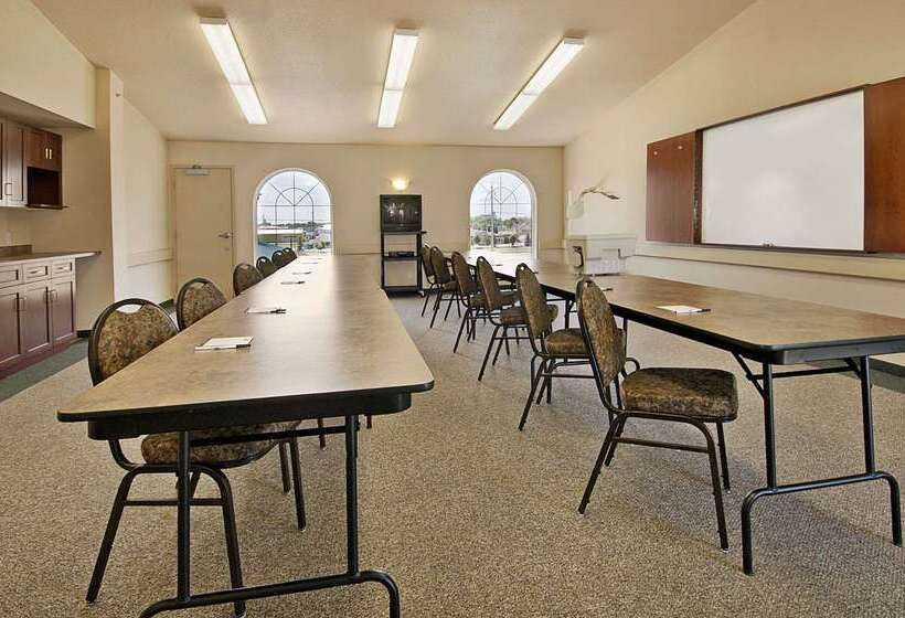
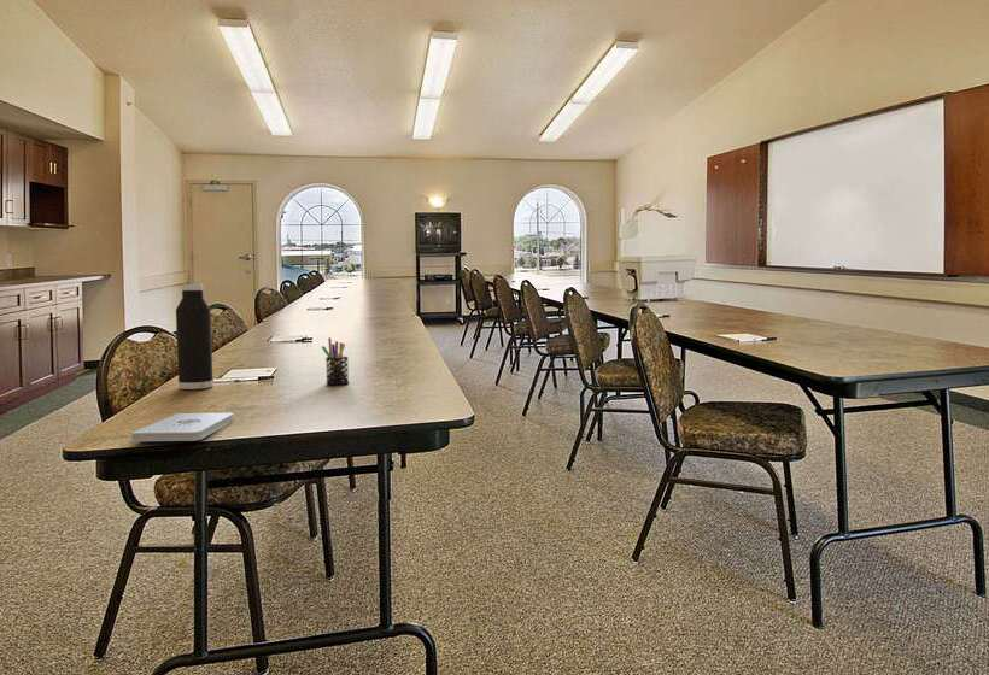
+ notepad [130,412,235,442]
+ water bottle [175,283,215,391]
+ pen holder [321,336,350,386]
